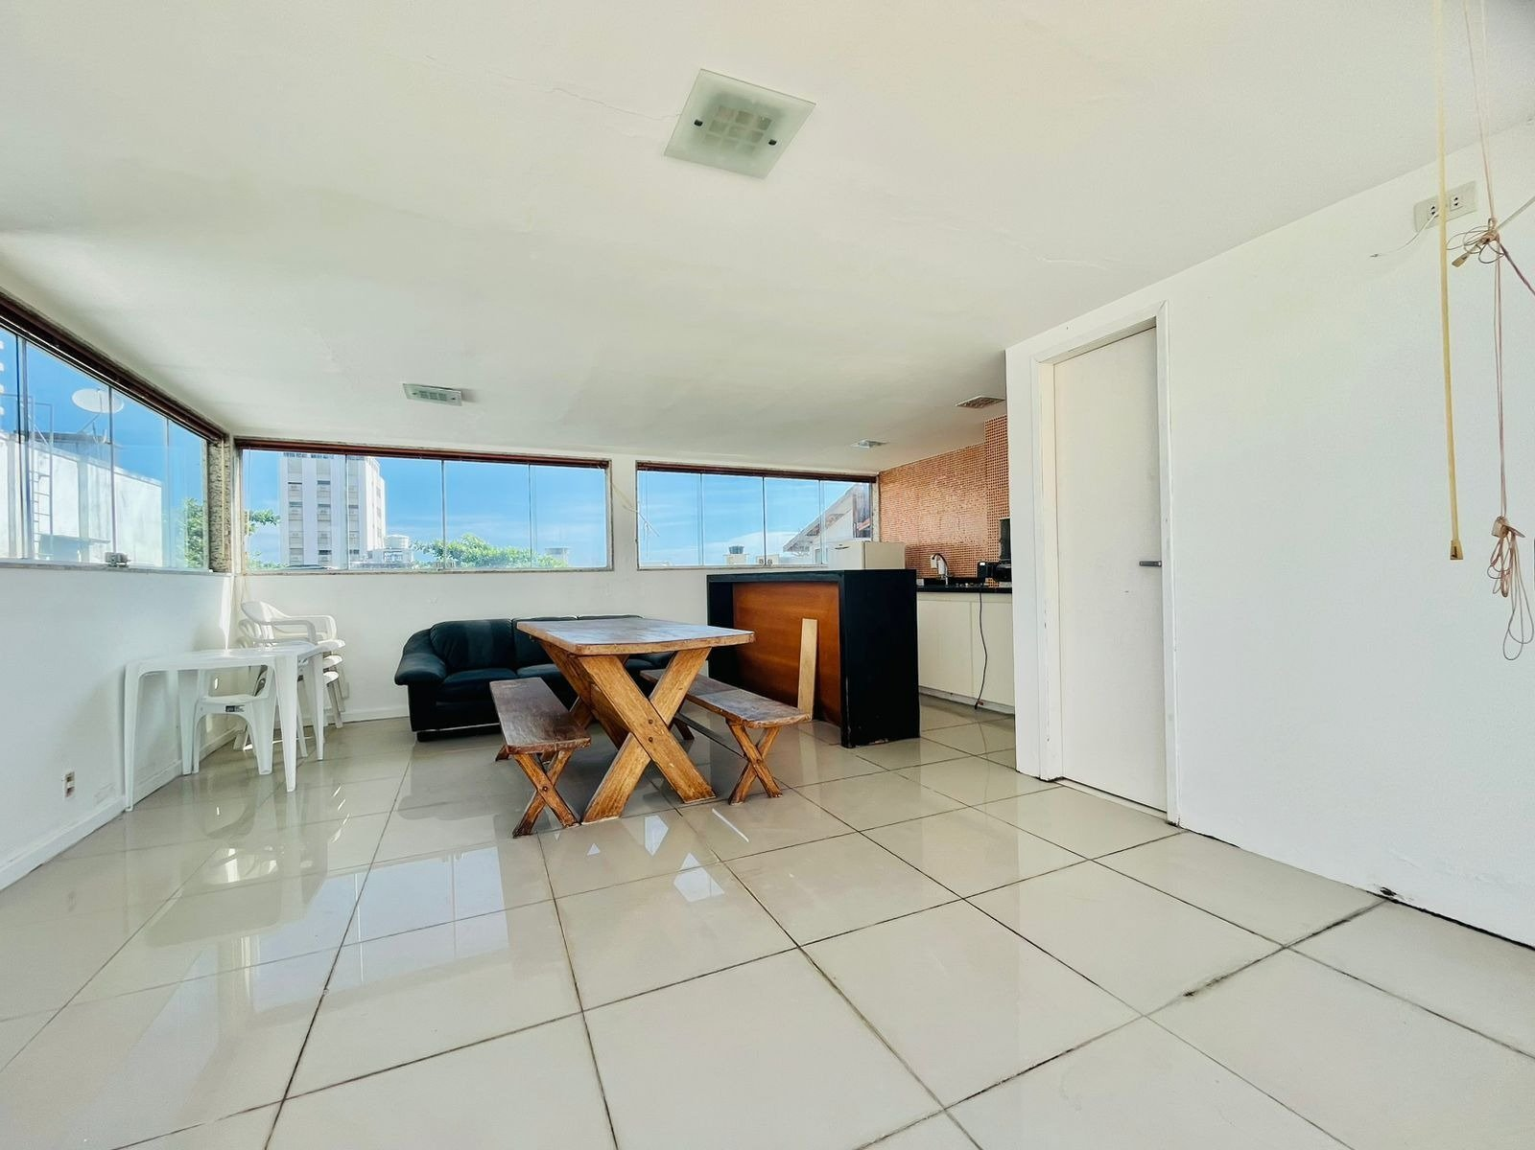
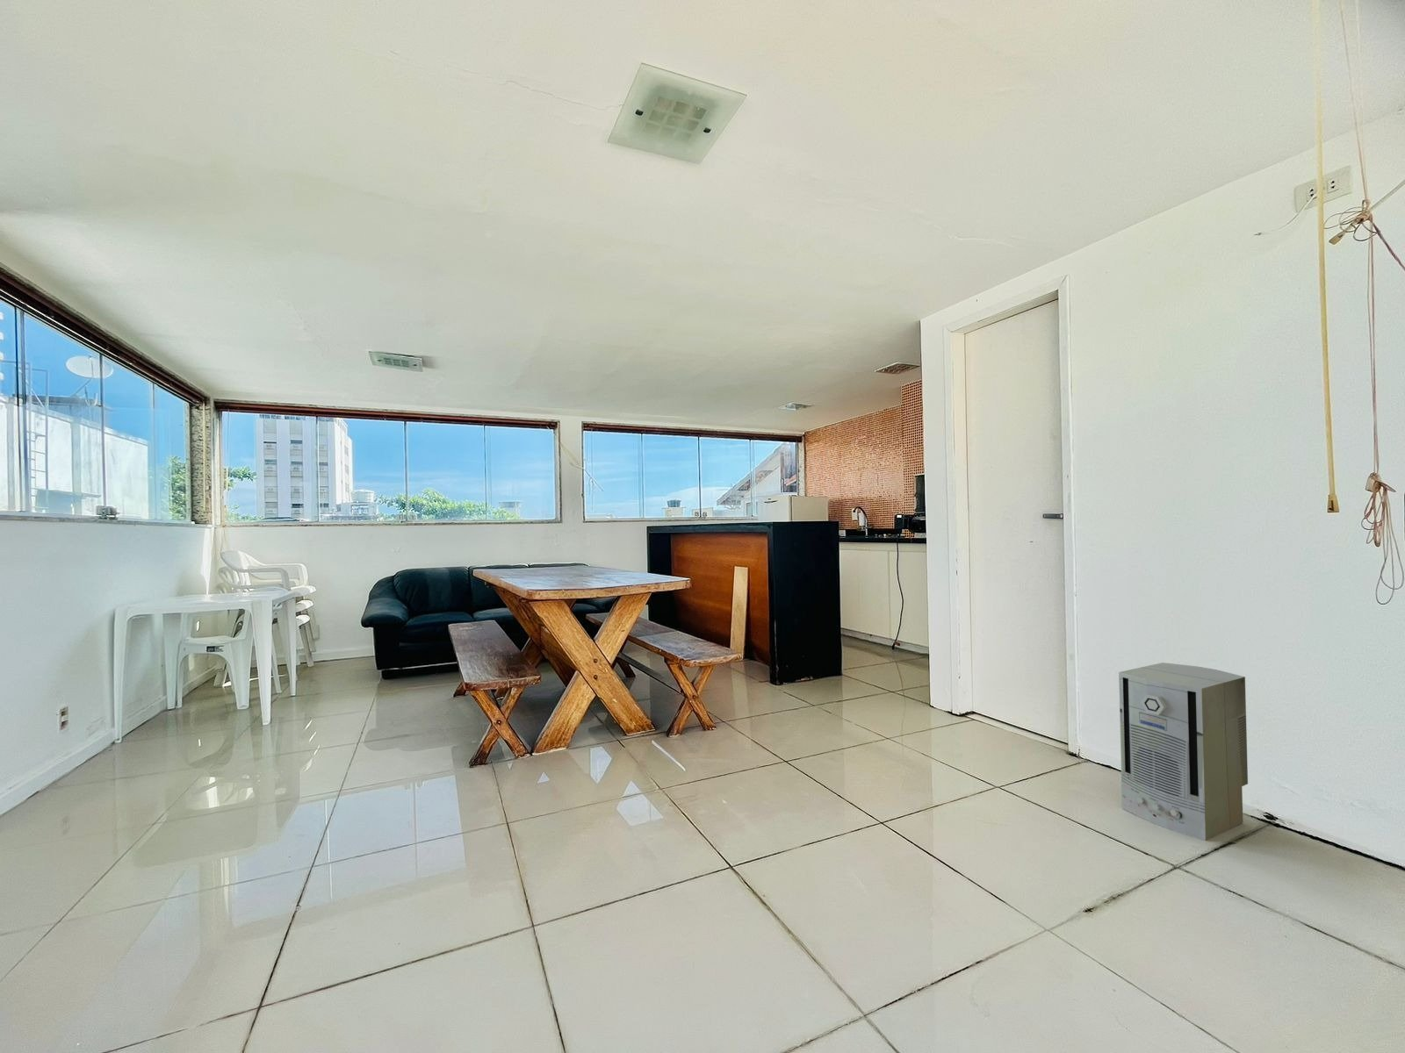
+ air purifier [1117,661,1249,842]
